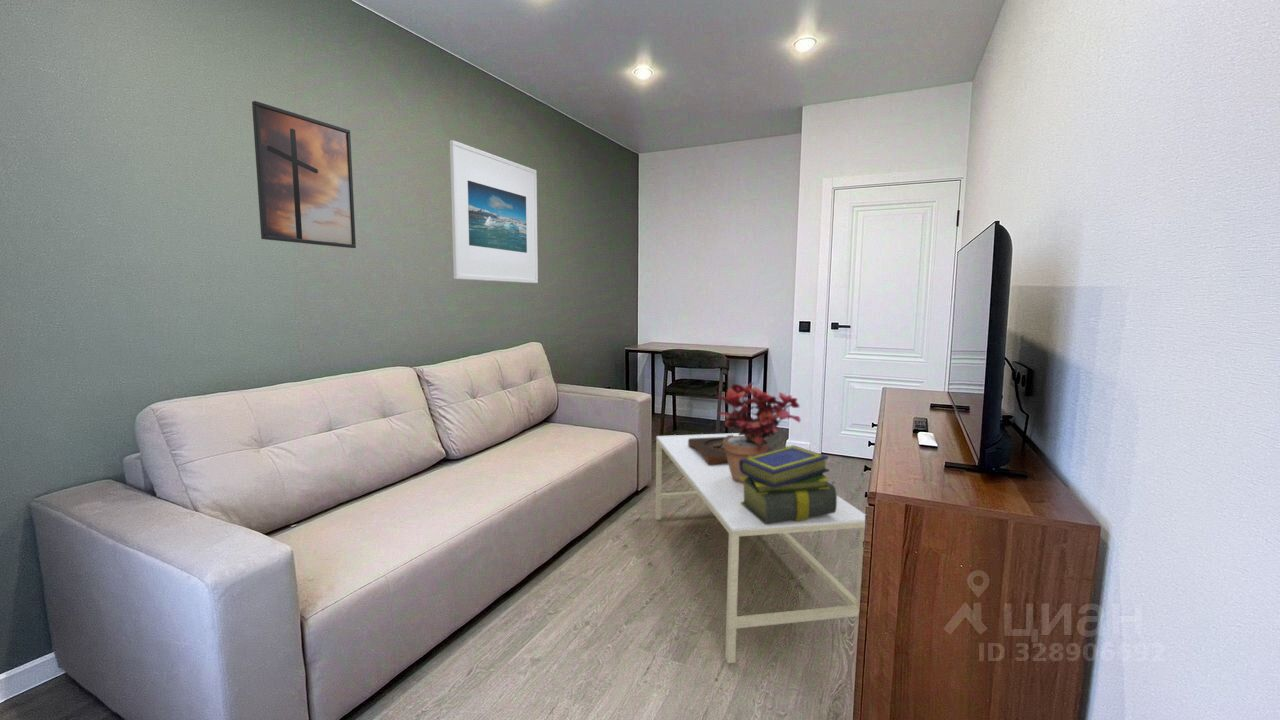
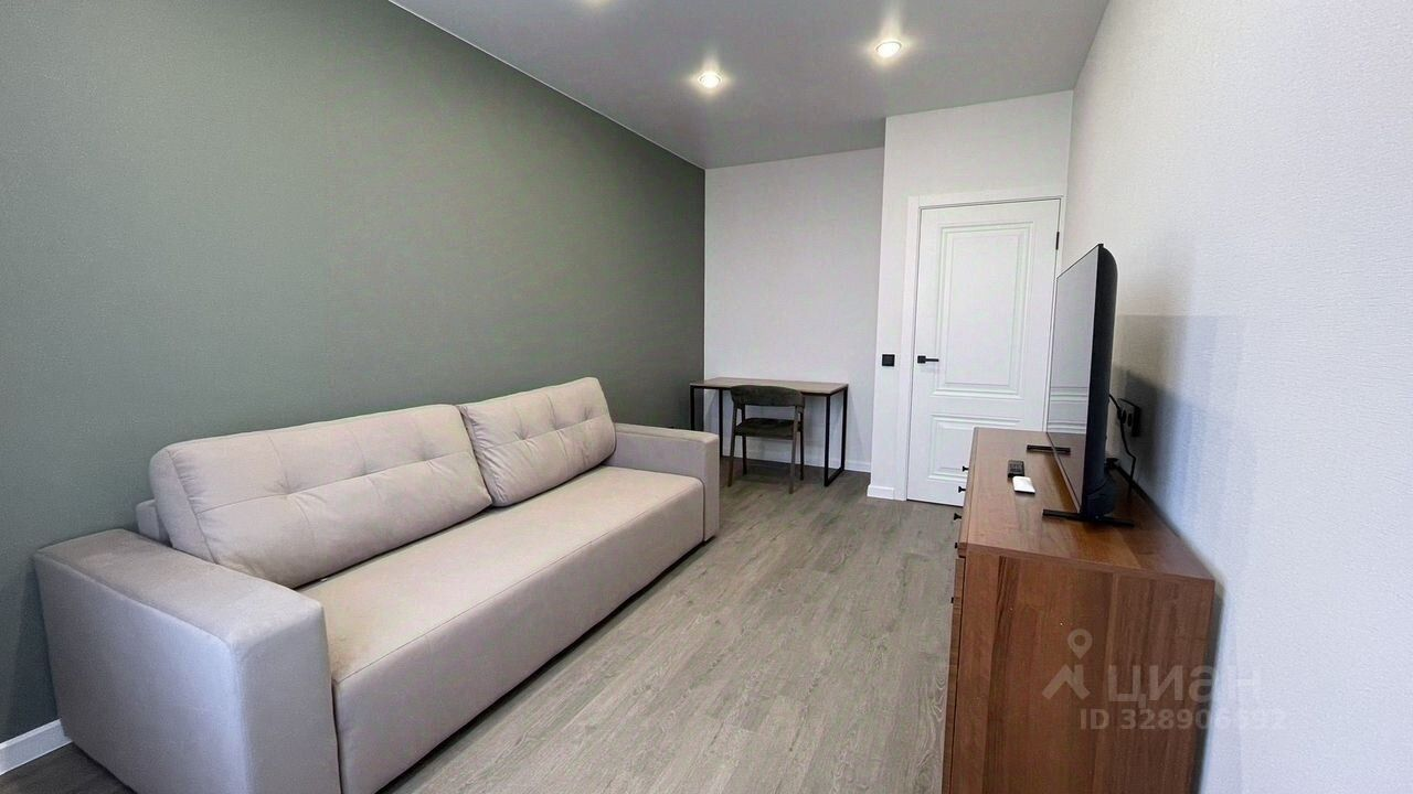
- potted plant [716,382,802,483]
- wooden tray [688,435,775,466]
- coffee table [654,432,866,664]
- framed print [449,139,539,284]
- stack of books [739,444,838,524]
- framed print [251,100,357,249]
